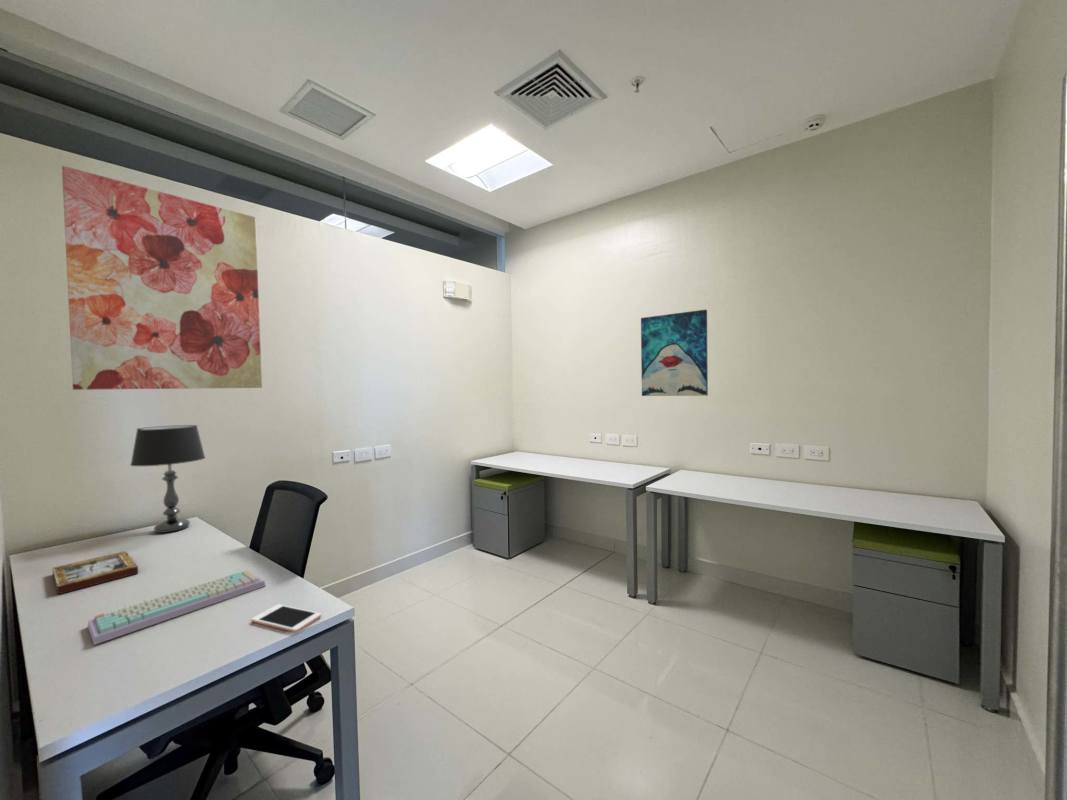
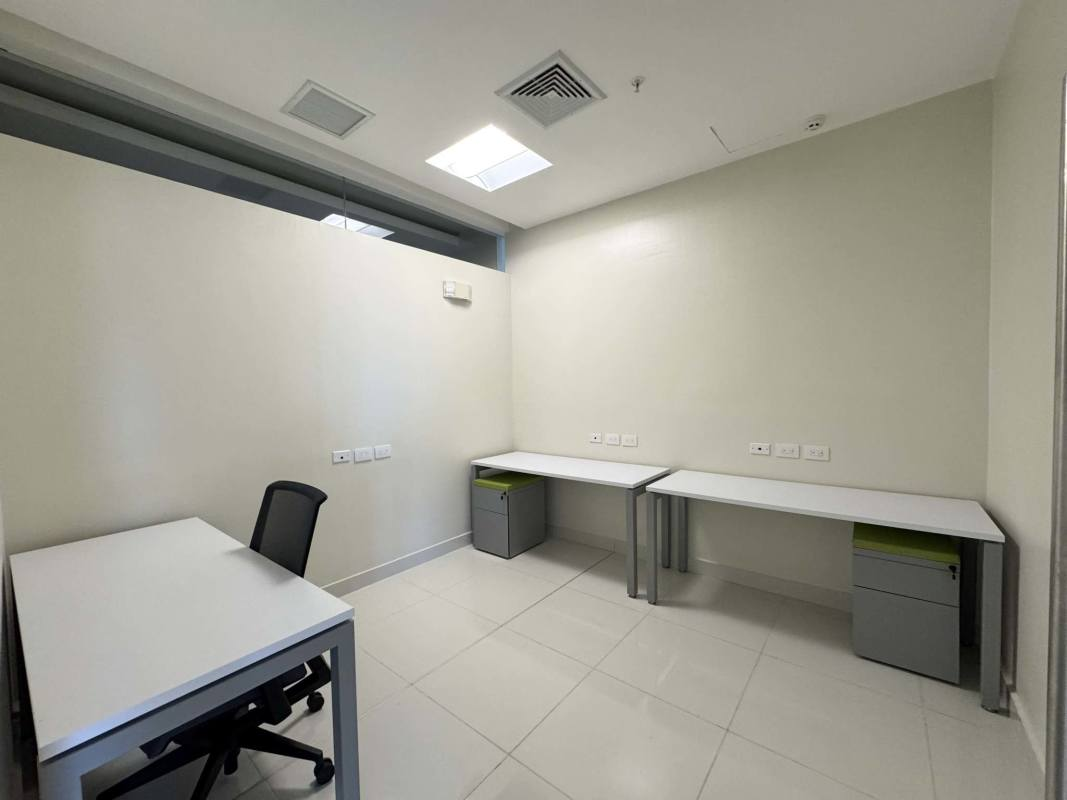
- table lamp [129,424,206,534]
- cell phone [250,603,322,633]
- wall art [61,165,263,391]
- picture frame [51,550,139,595]
- wall art [640,309,709,397]
- keyboard [87,569,267,646]
